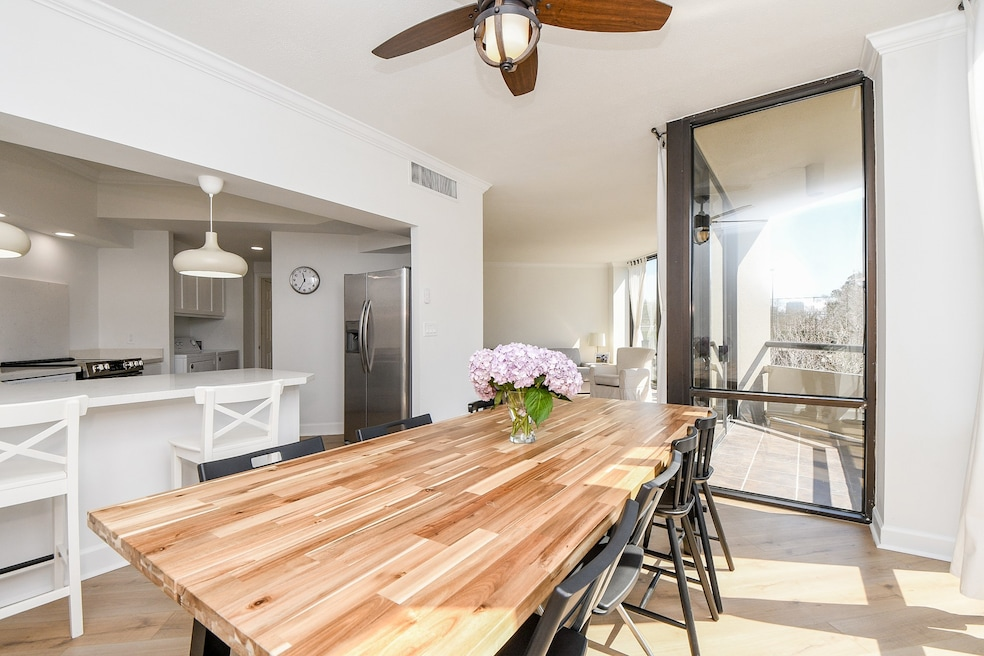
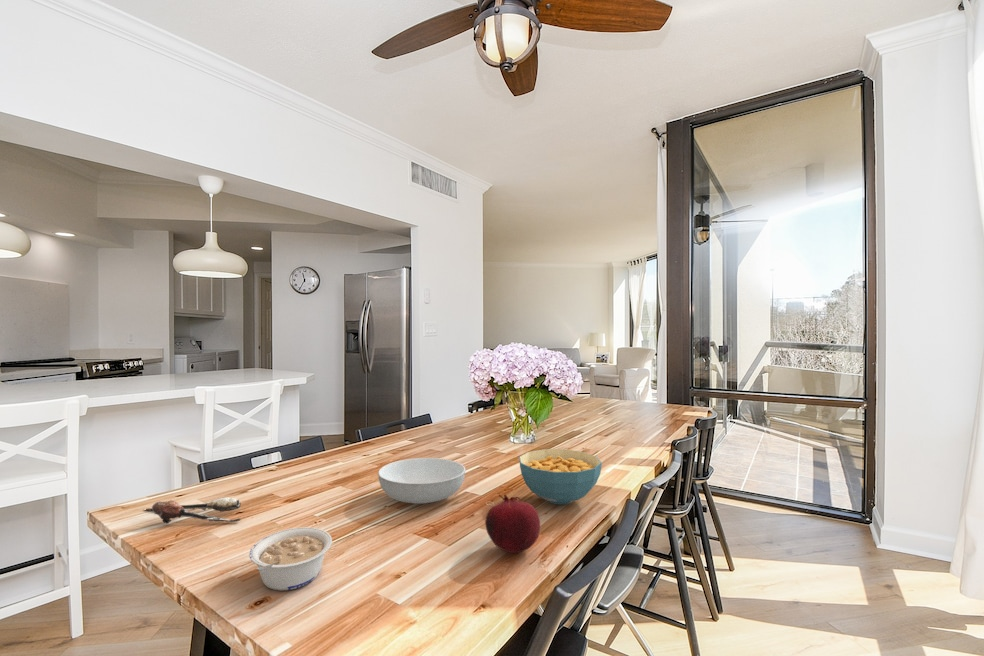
+ serving bowl [377,457,466,505]
+ legume [248,526,333,592]
+ cereal bowl [518,448,603,505]
+ spoon [147,497,242,525]
+ fruit [484,493,541,554]
